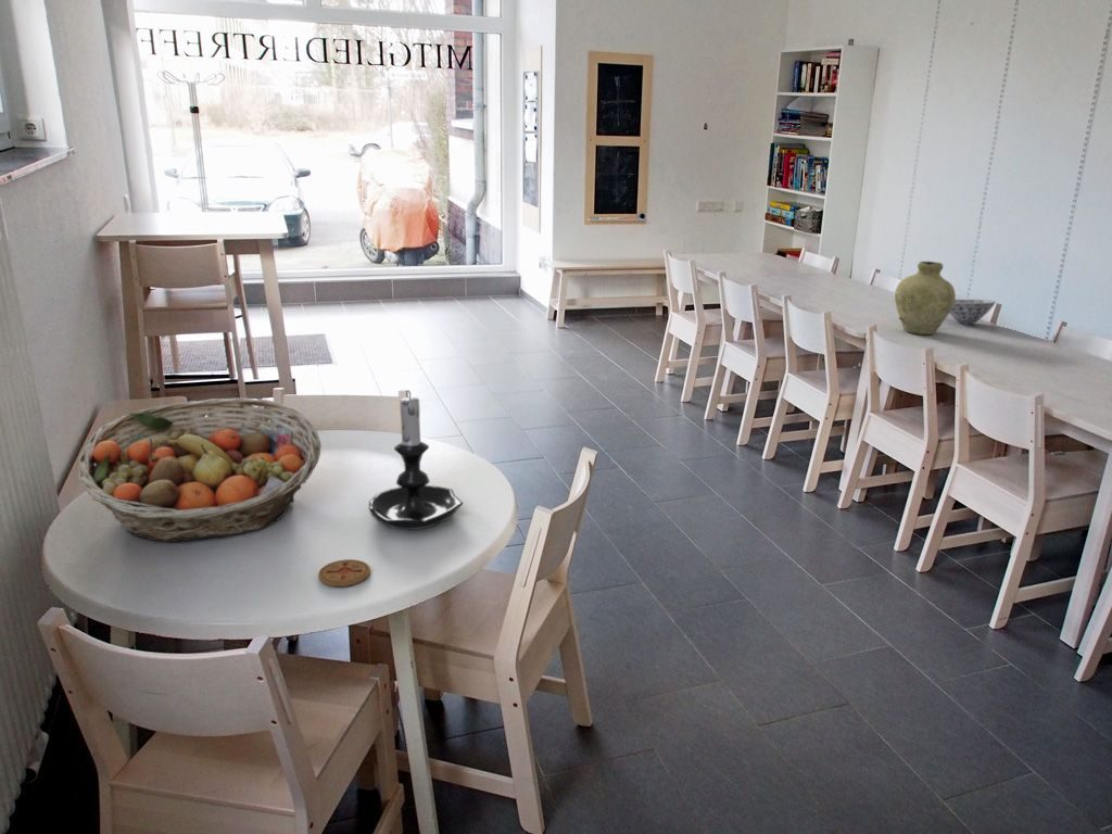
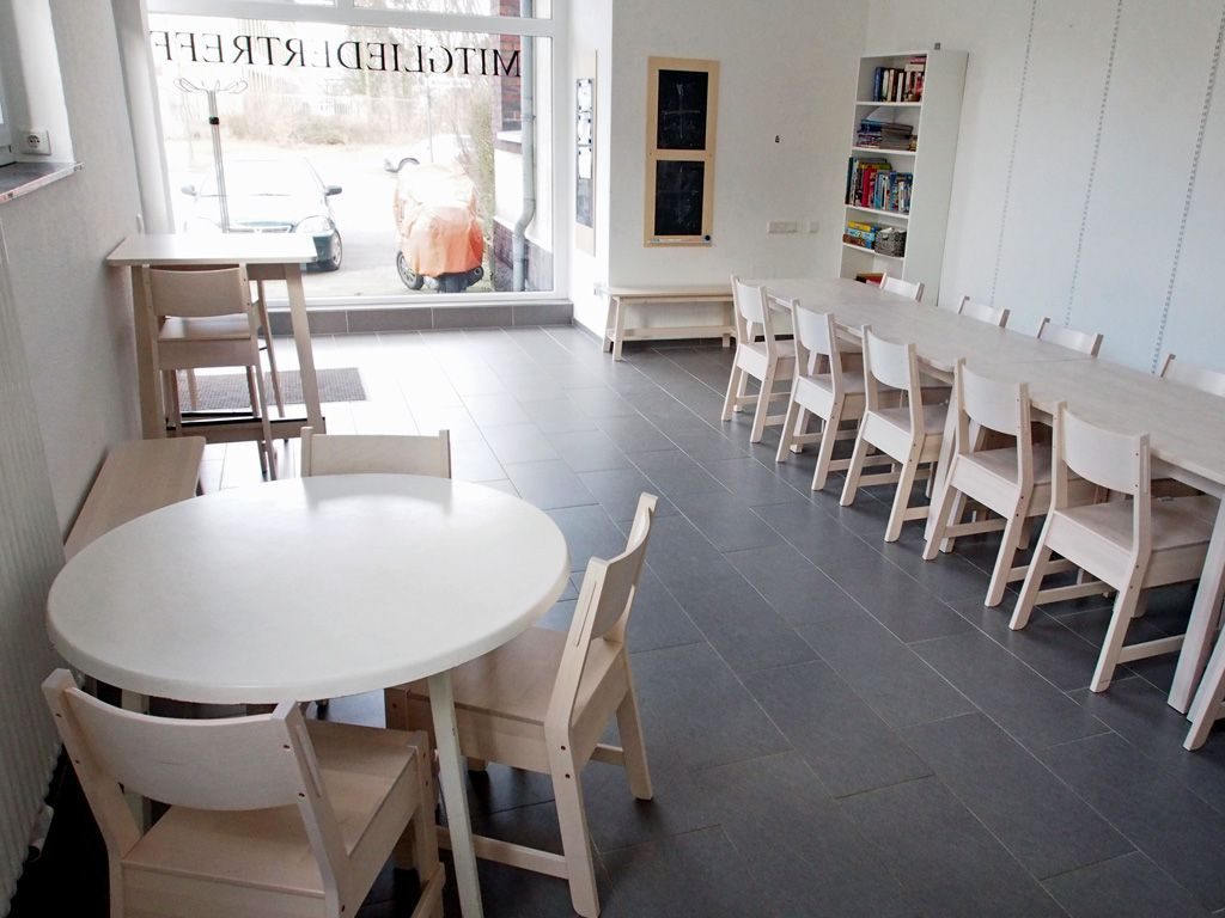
- fruit basket [76,397,321,543]
- bowl [948,299,997,325]
- coaster [317,558,371,587]
- vase [894,261,957,336]
- candle holder [368,389,465,531]
